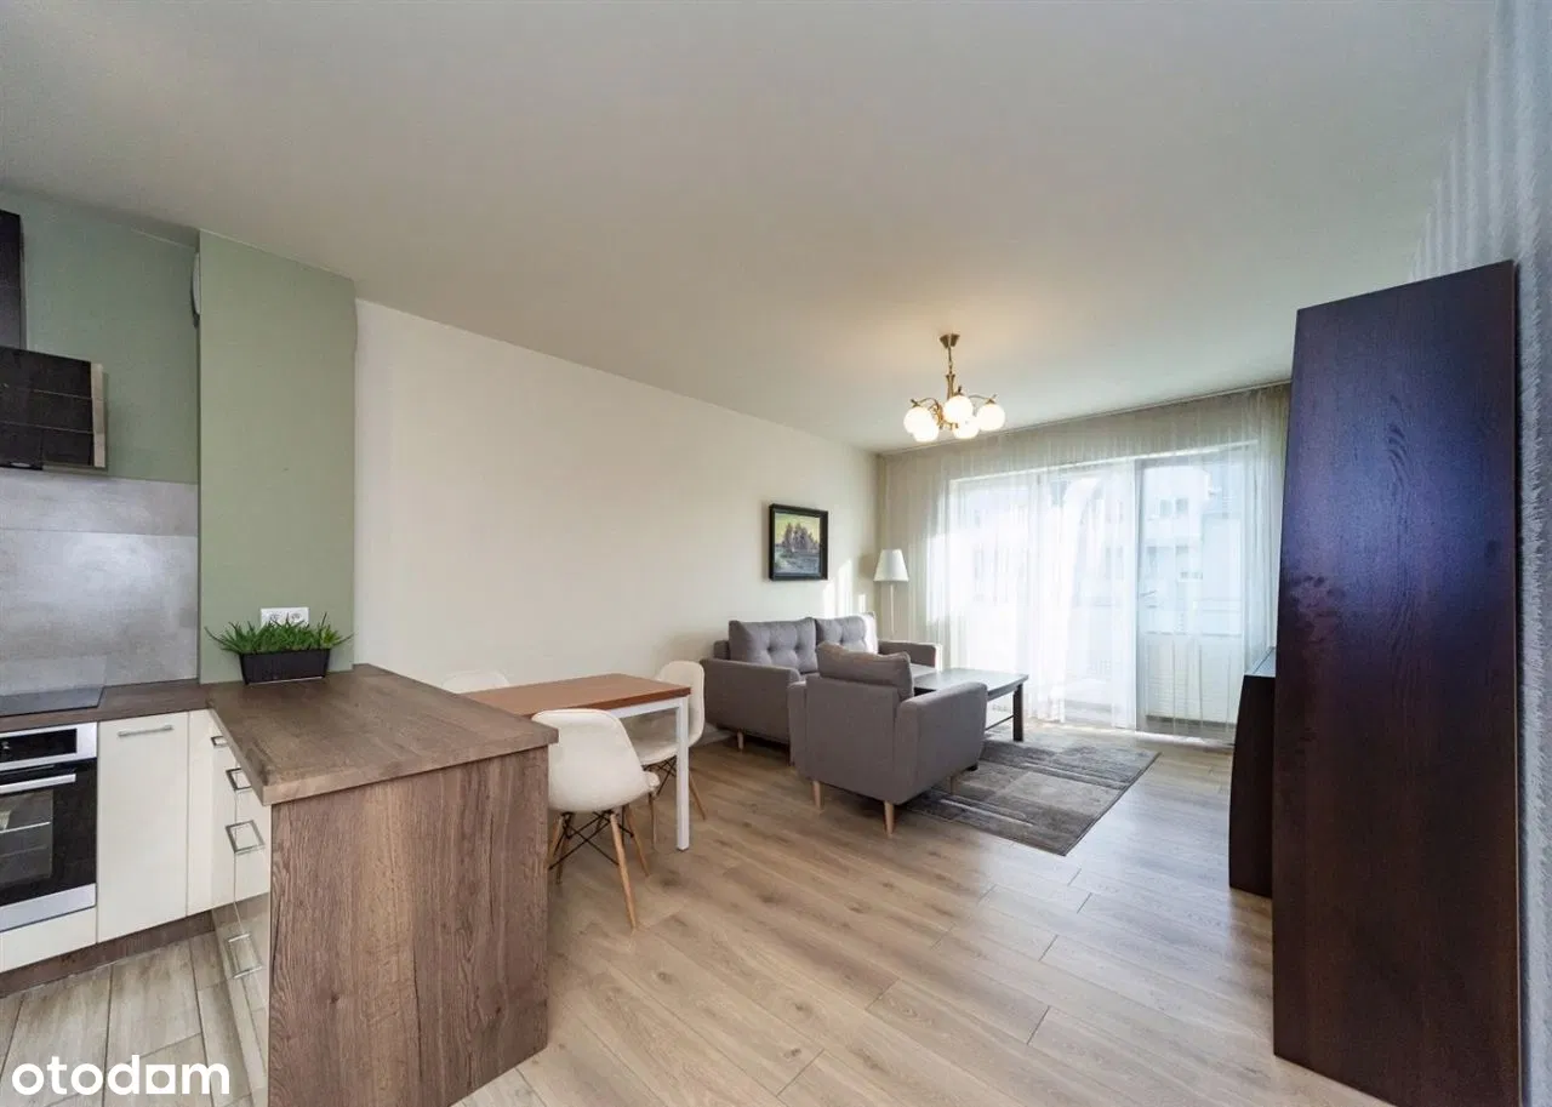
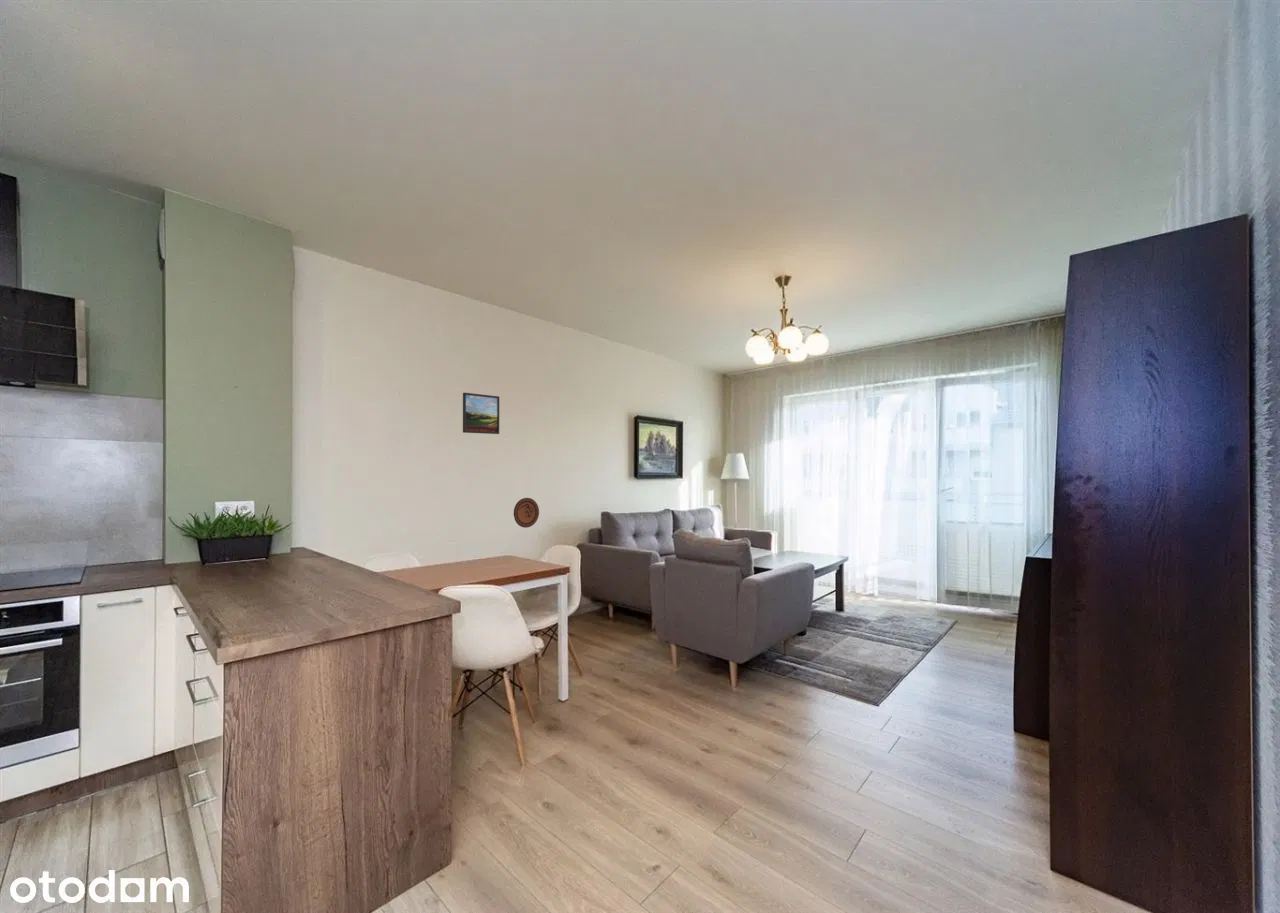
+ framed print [462,392,500,435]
+ decorative plate [513,497,540,529]
